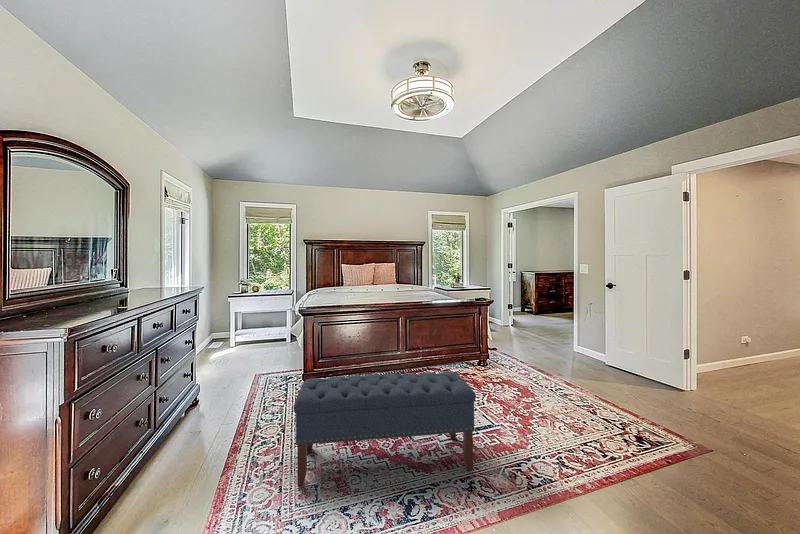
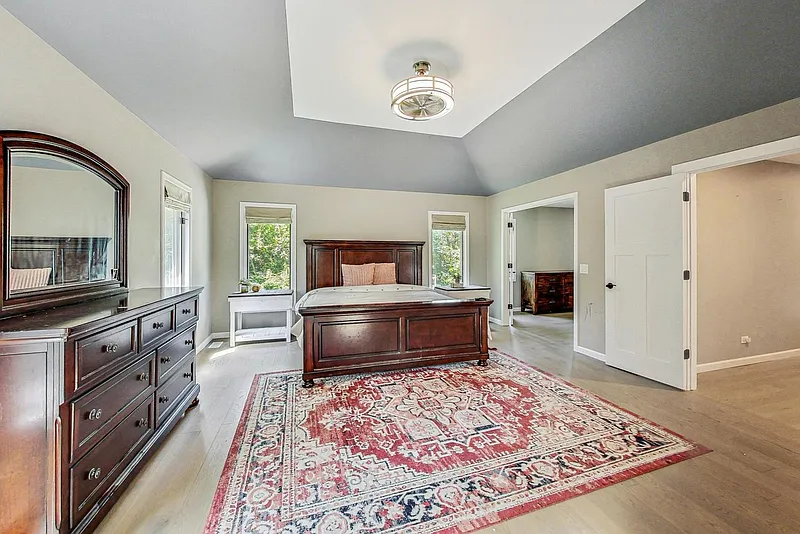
- bench [293,370,477,487]
